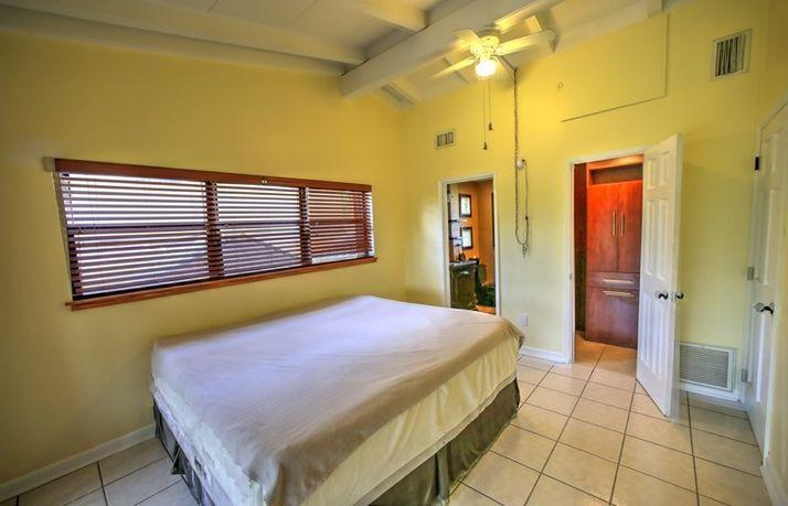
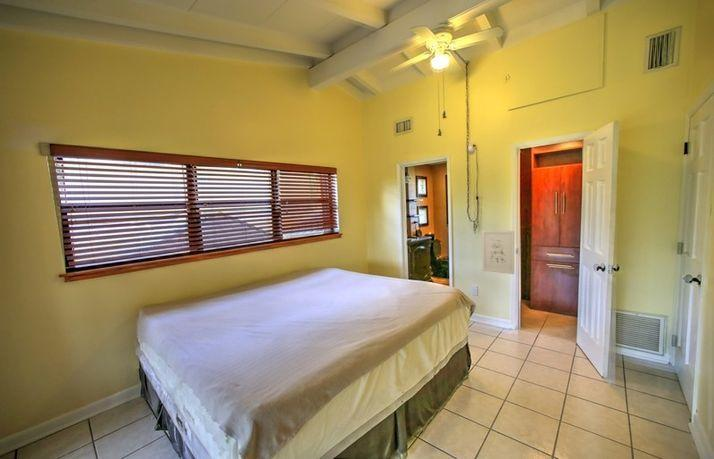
+ wall art [481,229,515,275]
